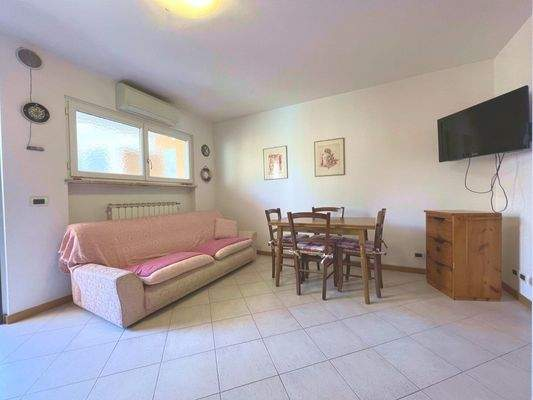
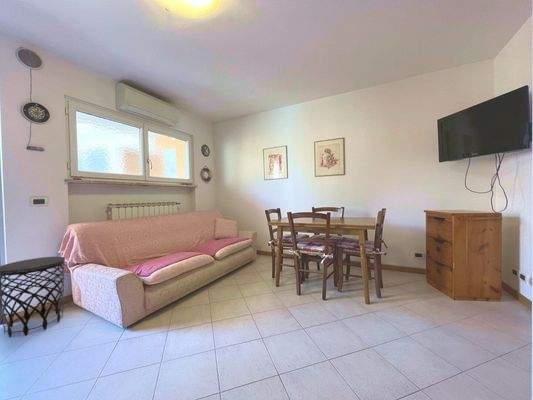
+ side table [0,256,66,338]
